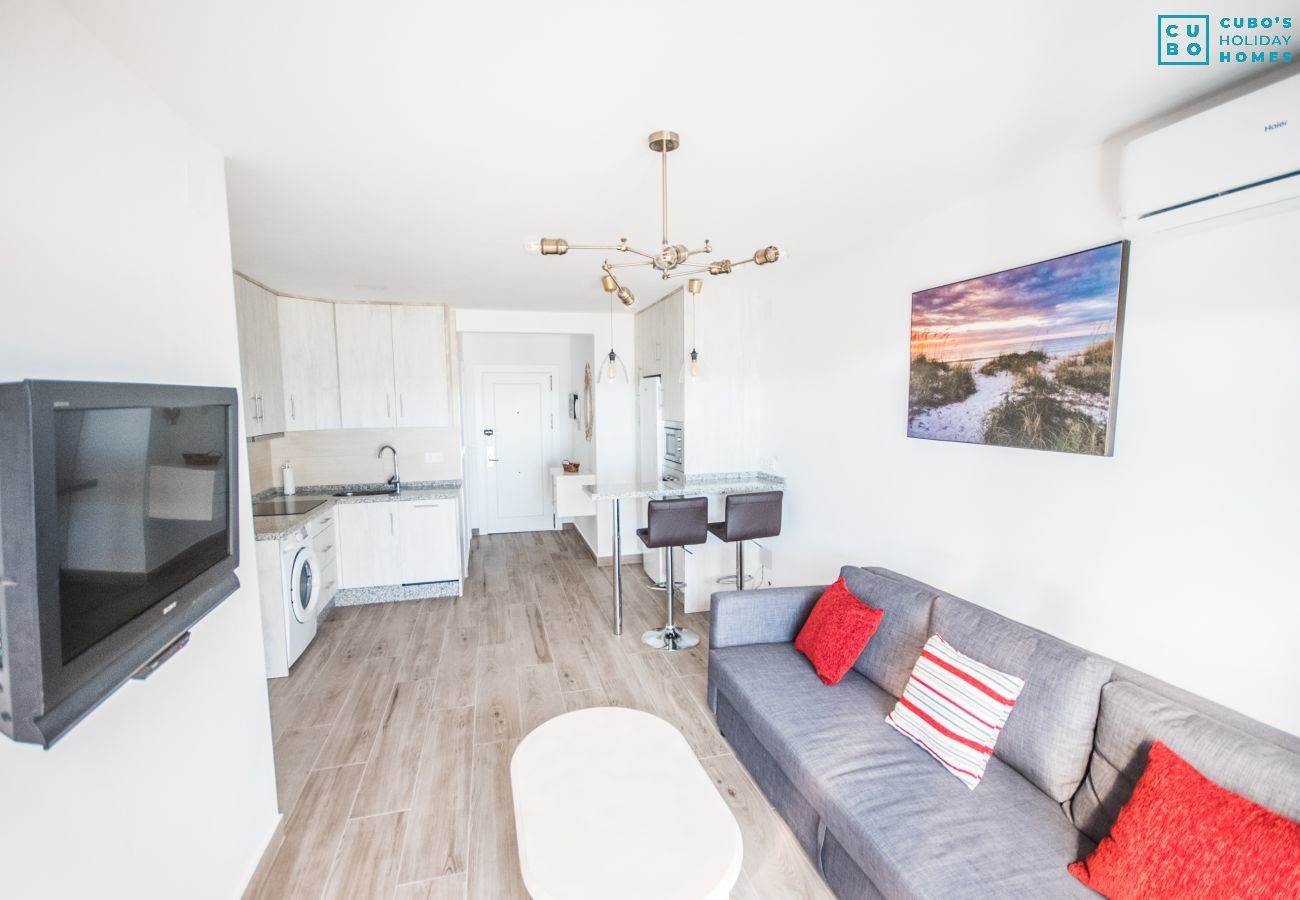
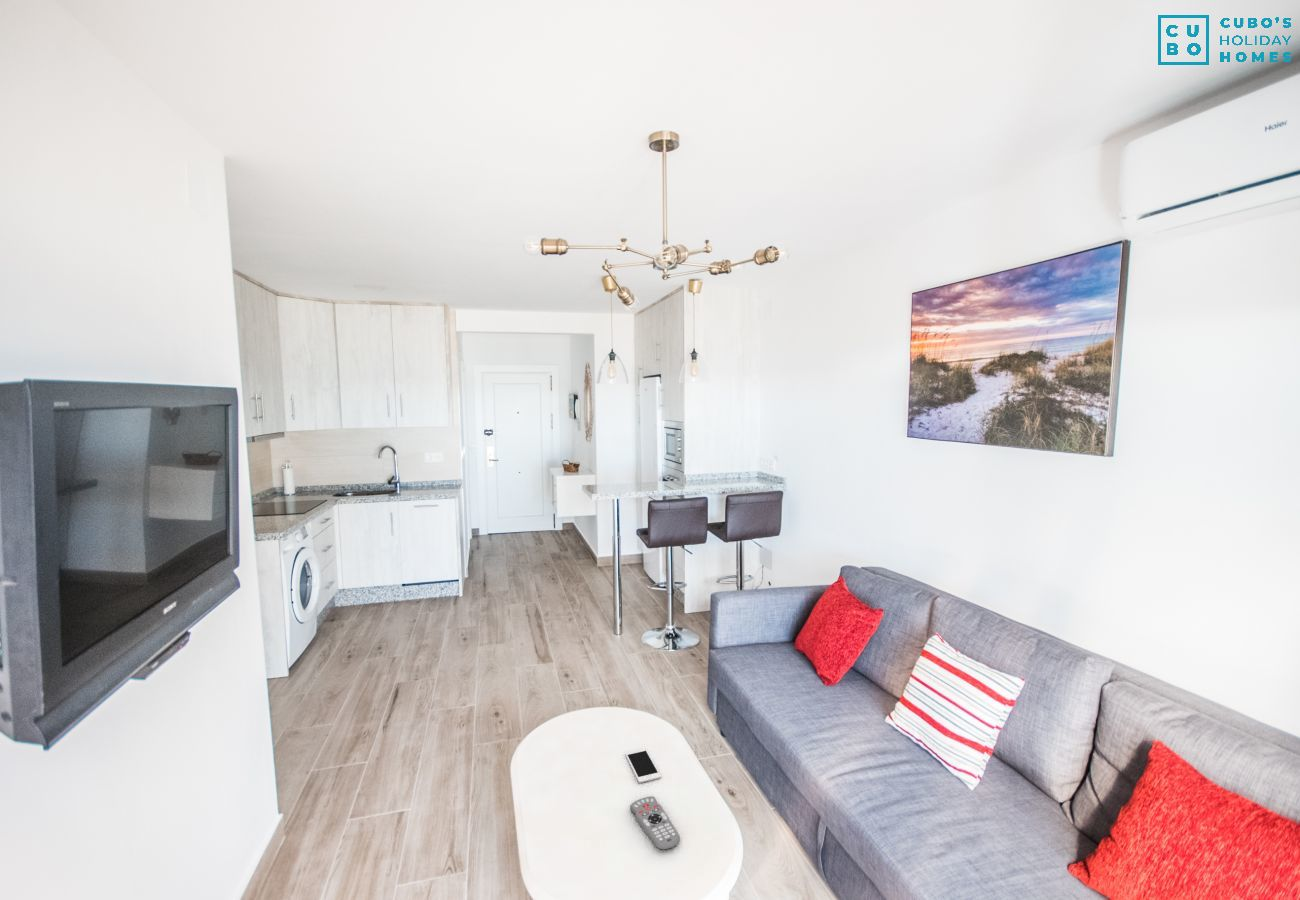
+ remote control [629,795,681,851]
+ cell phone [624,748,662,784]
